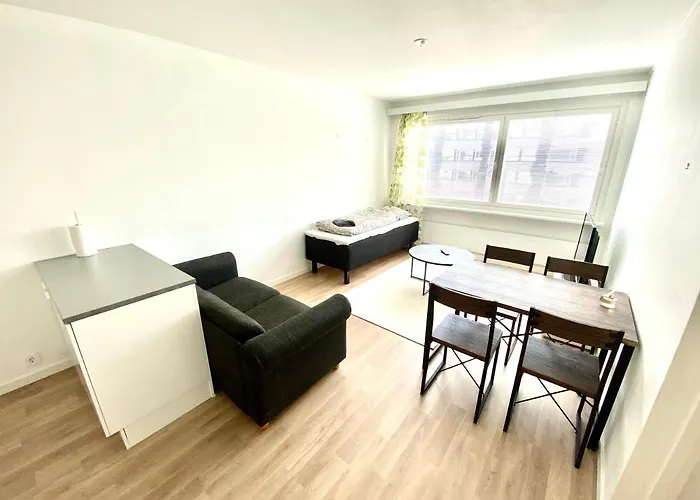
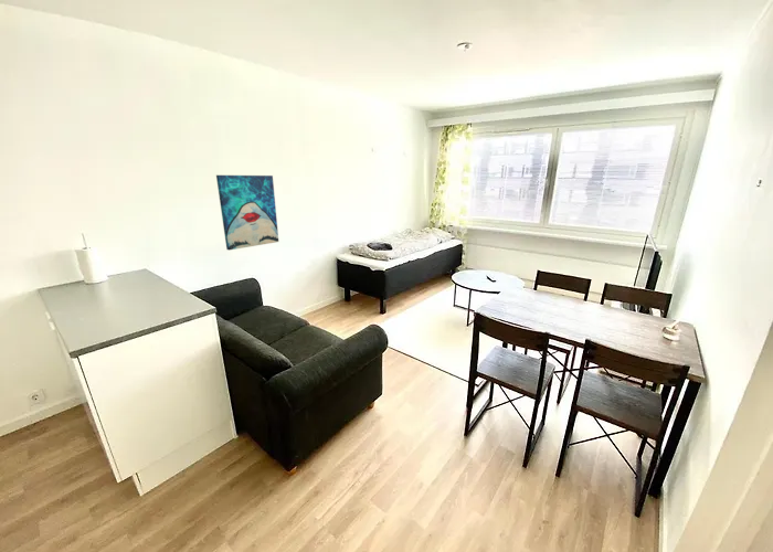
+ wall art [215,174,279,252]
